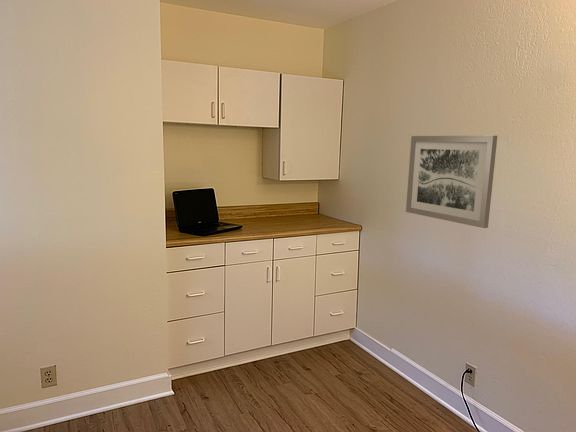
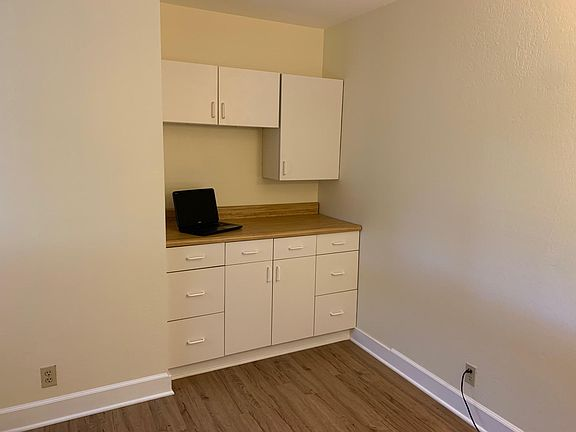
- wall art [405,135,498,229]
